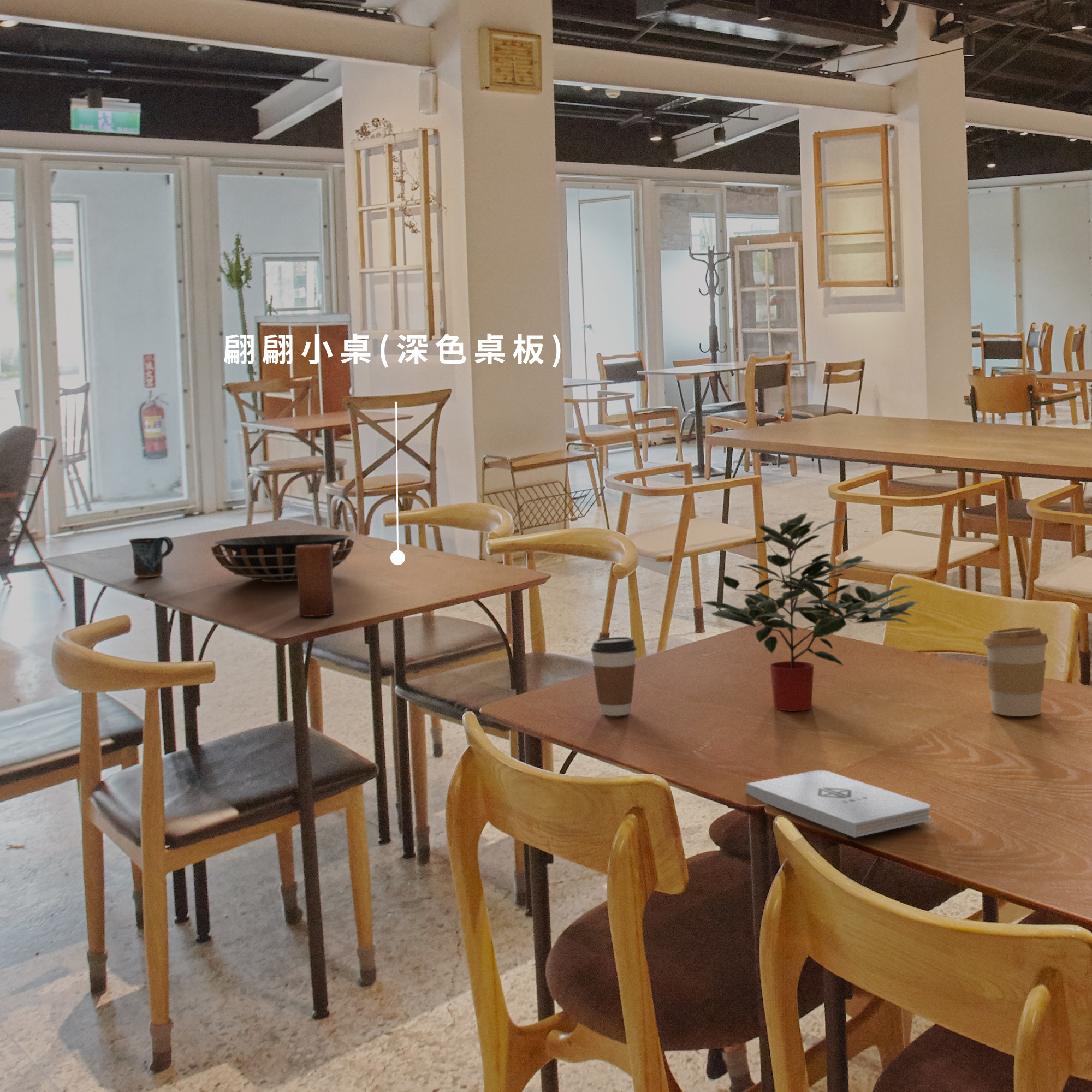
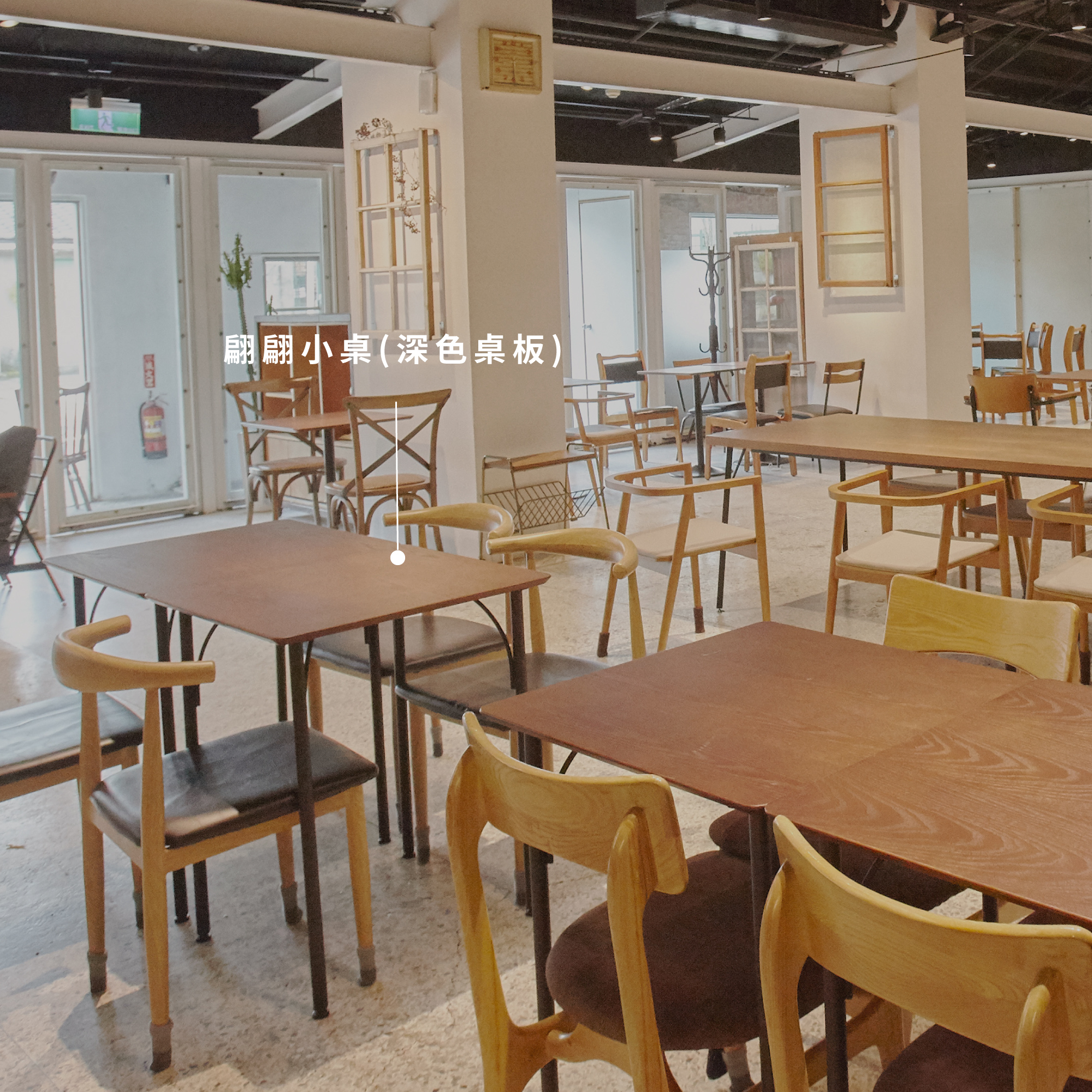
- coffee cup [982,627,1049,717]
- candle [296,544,335,617]
- potted plant [702,513,921,712]
- decorative bowl [210,533,355,583]
- notepad [746,770,931,838]
- mug [128,536,174,578]
- coffee cup [590,637,637,716]
